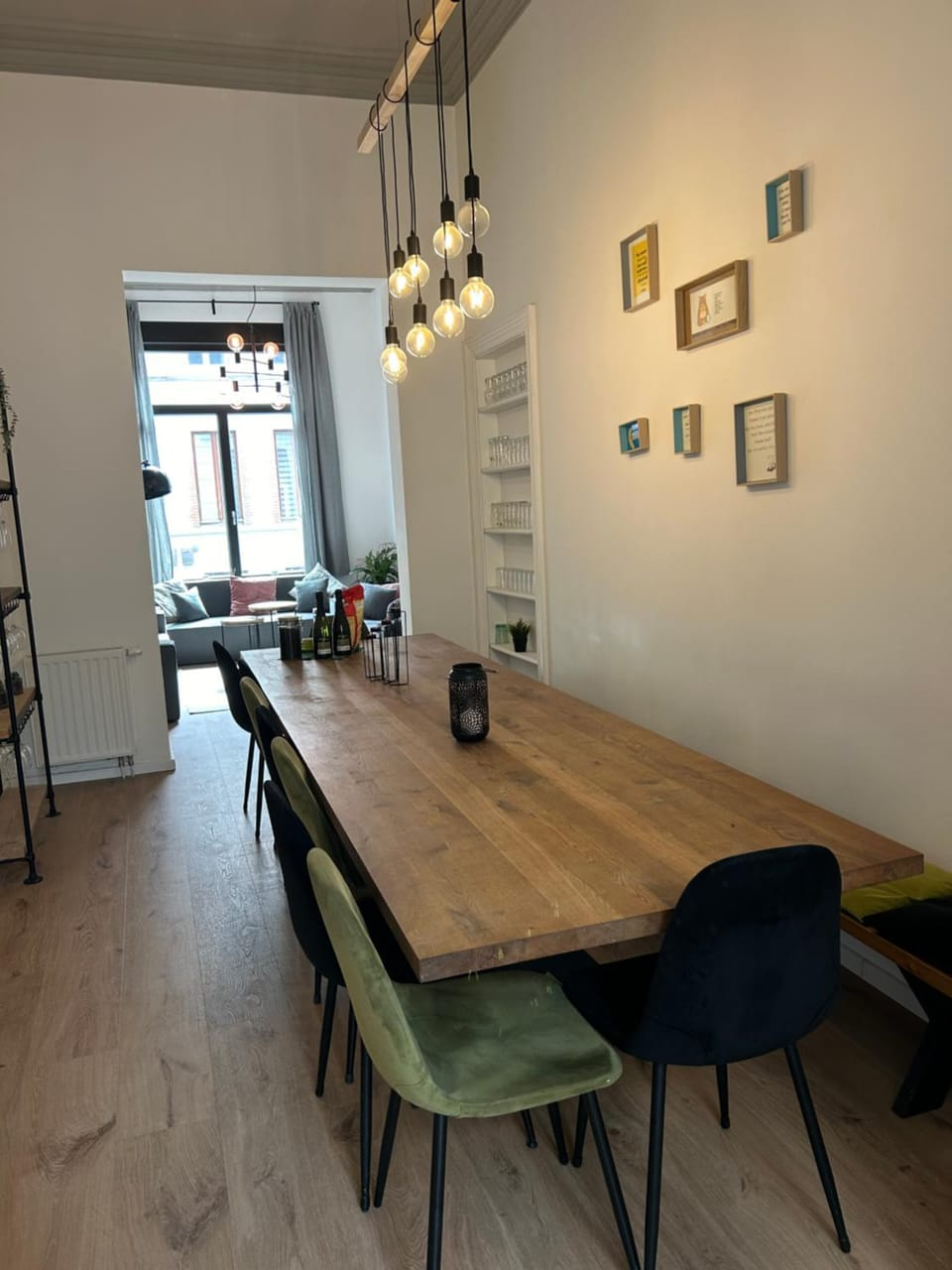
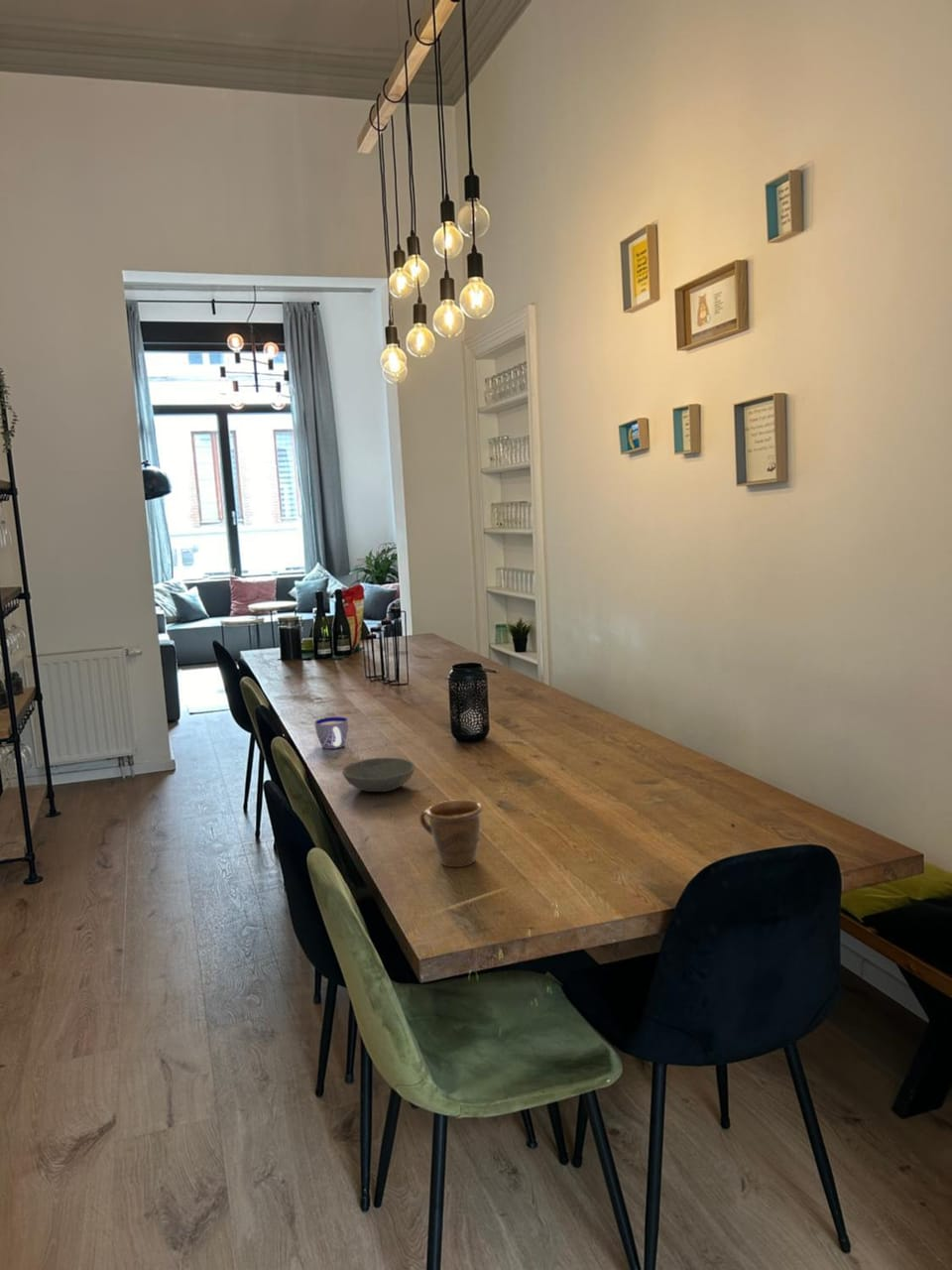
+ bowl [341,757,416,793]
+ mug [418,799,484,868]
+ cup [313,715,349,750]
